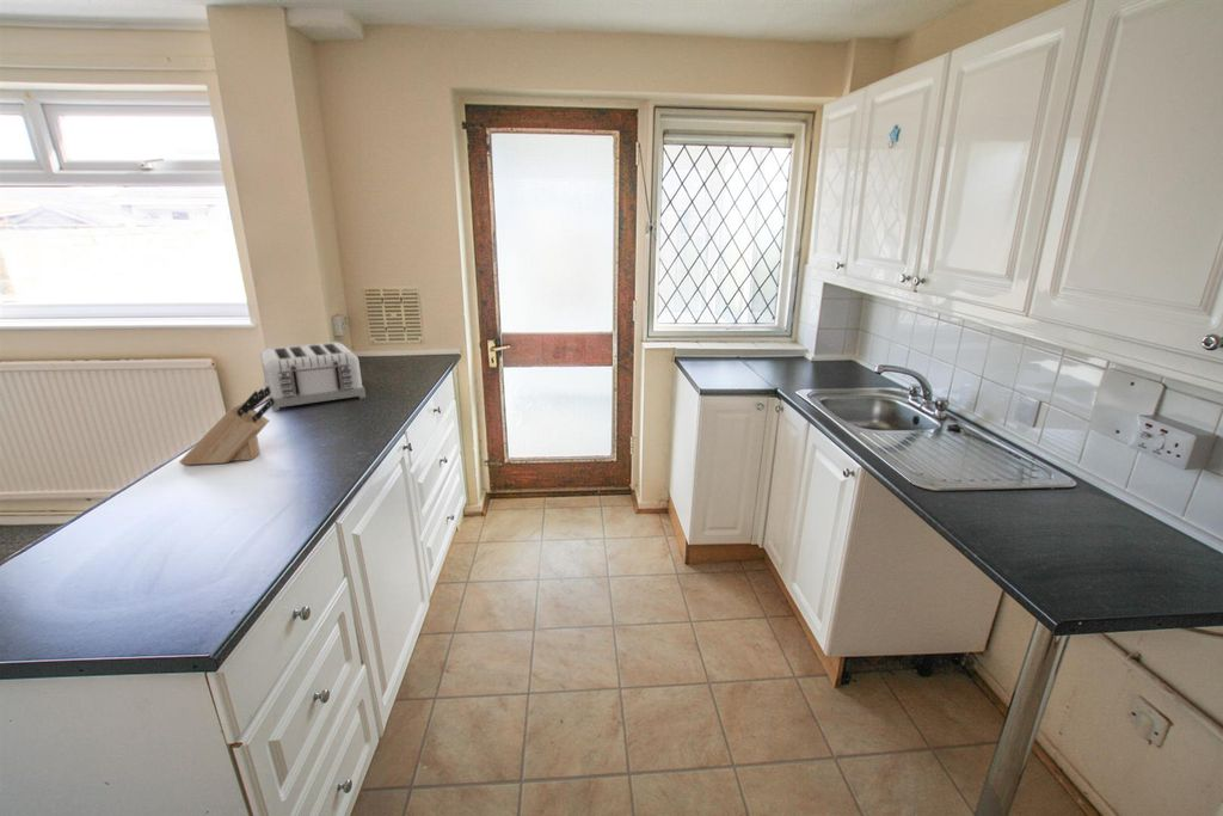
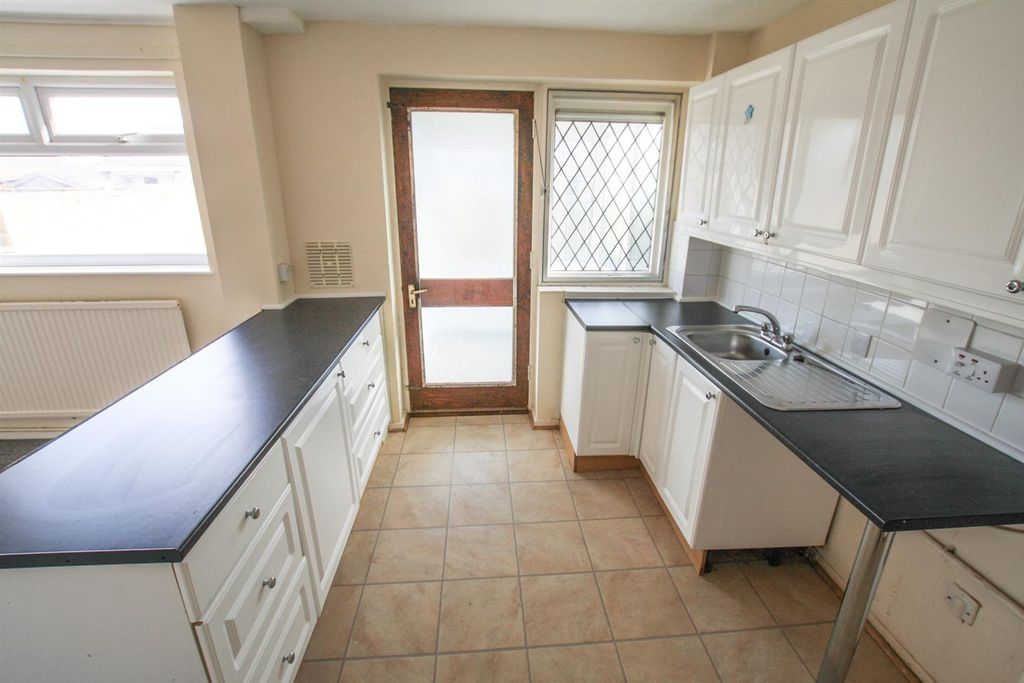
- toaster [259,340,367,412]
- knife block [178,386,275,466]
